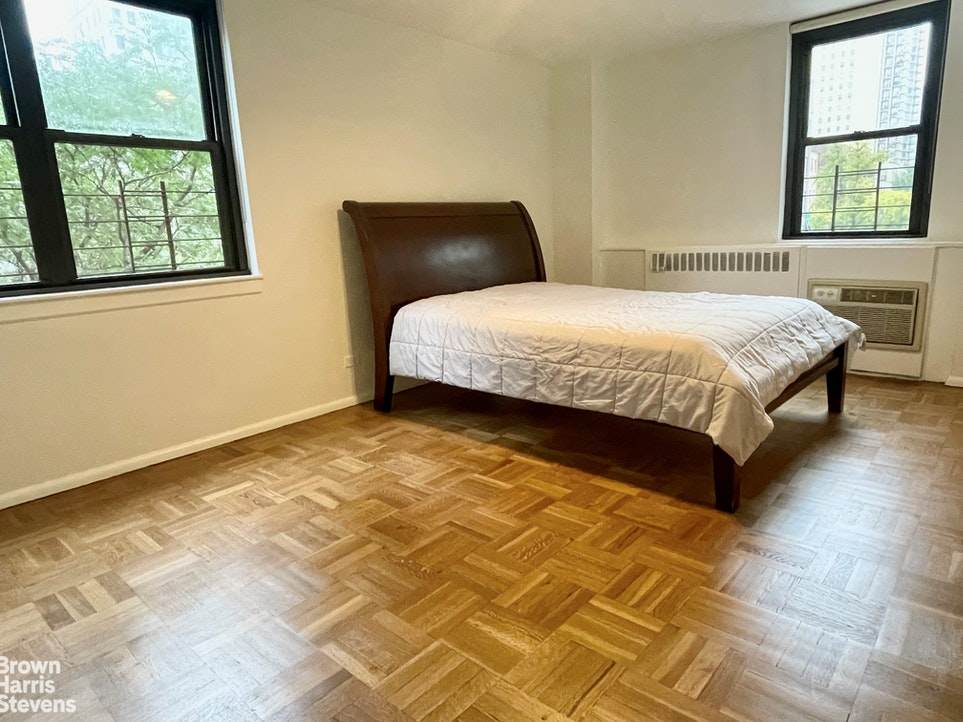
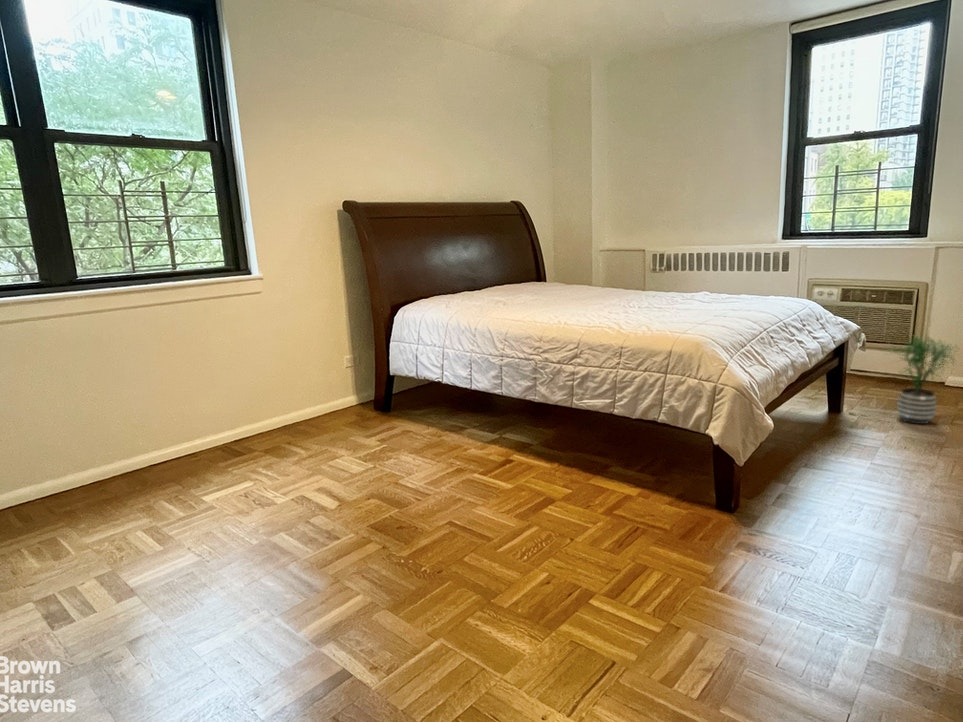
+ potted plant [885,333,962,425]
